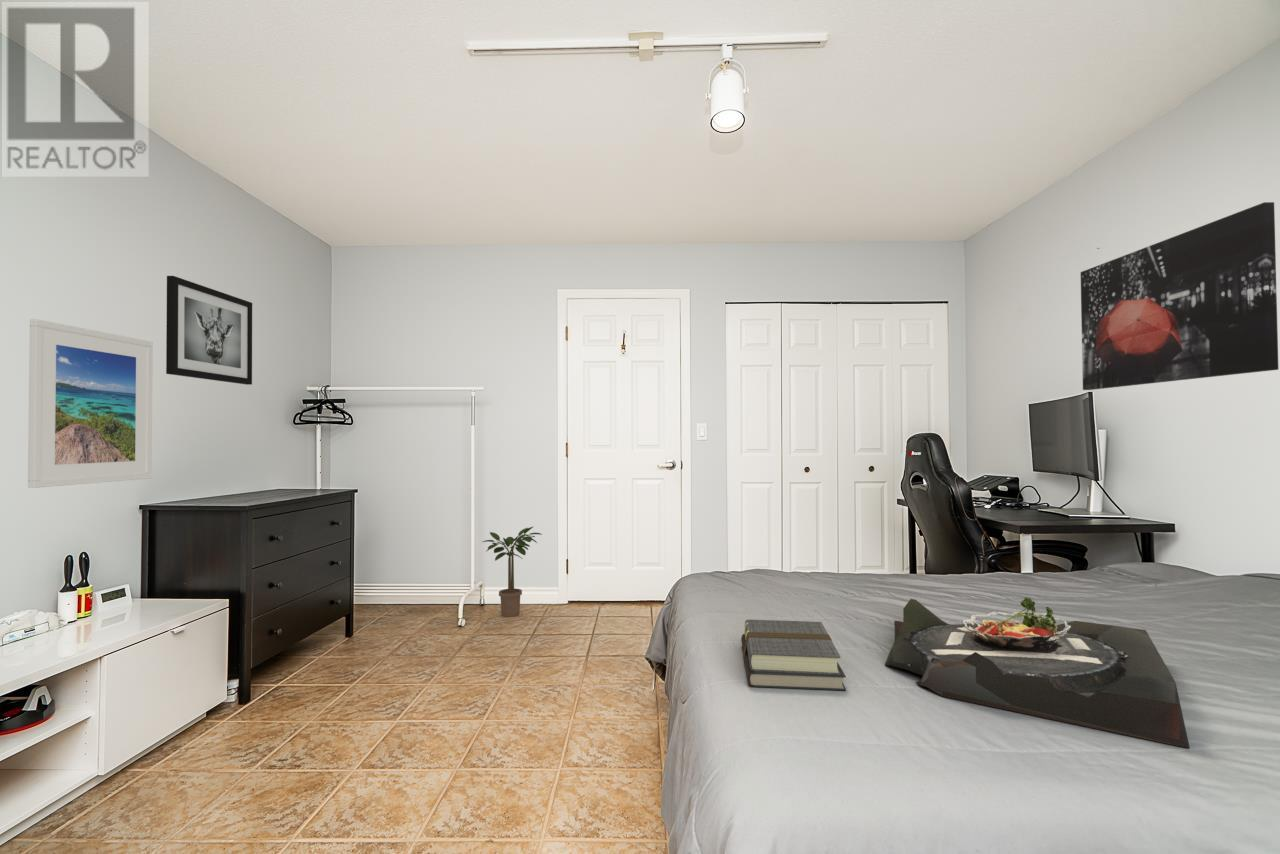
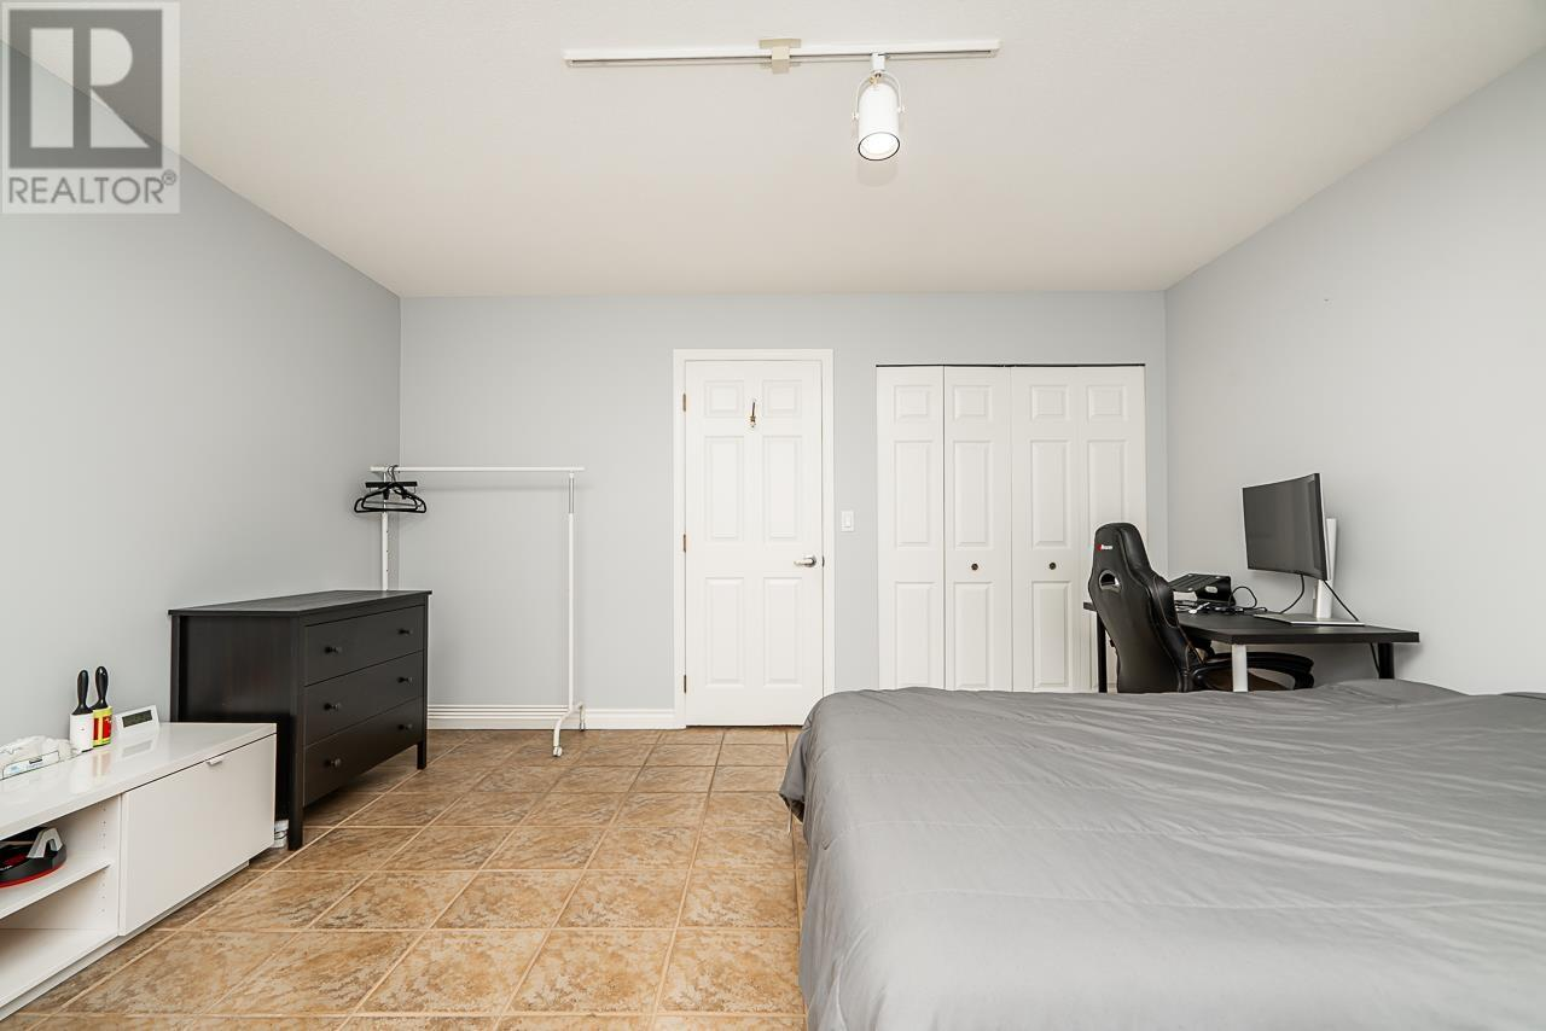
- book [740,618,847,691]
- wall art [1080,201,1279,391]
- potted plant [482,526,543,618]
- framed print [27,318,154,489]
- wall art [165,275,253,386]
- serving tray [884,596,1191,749]
